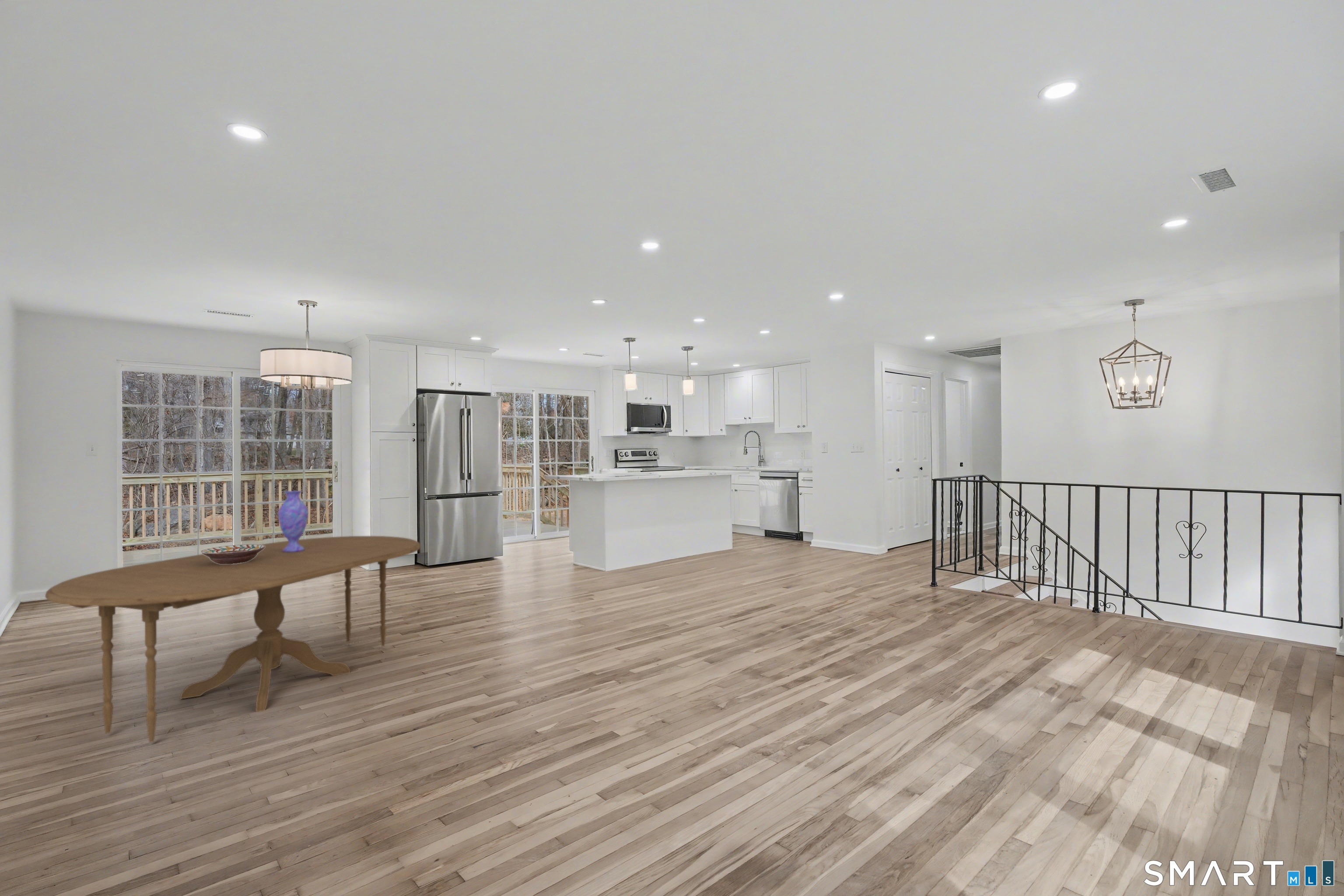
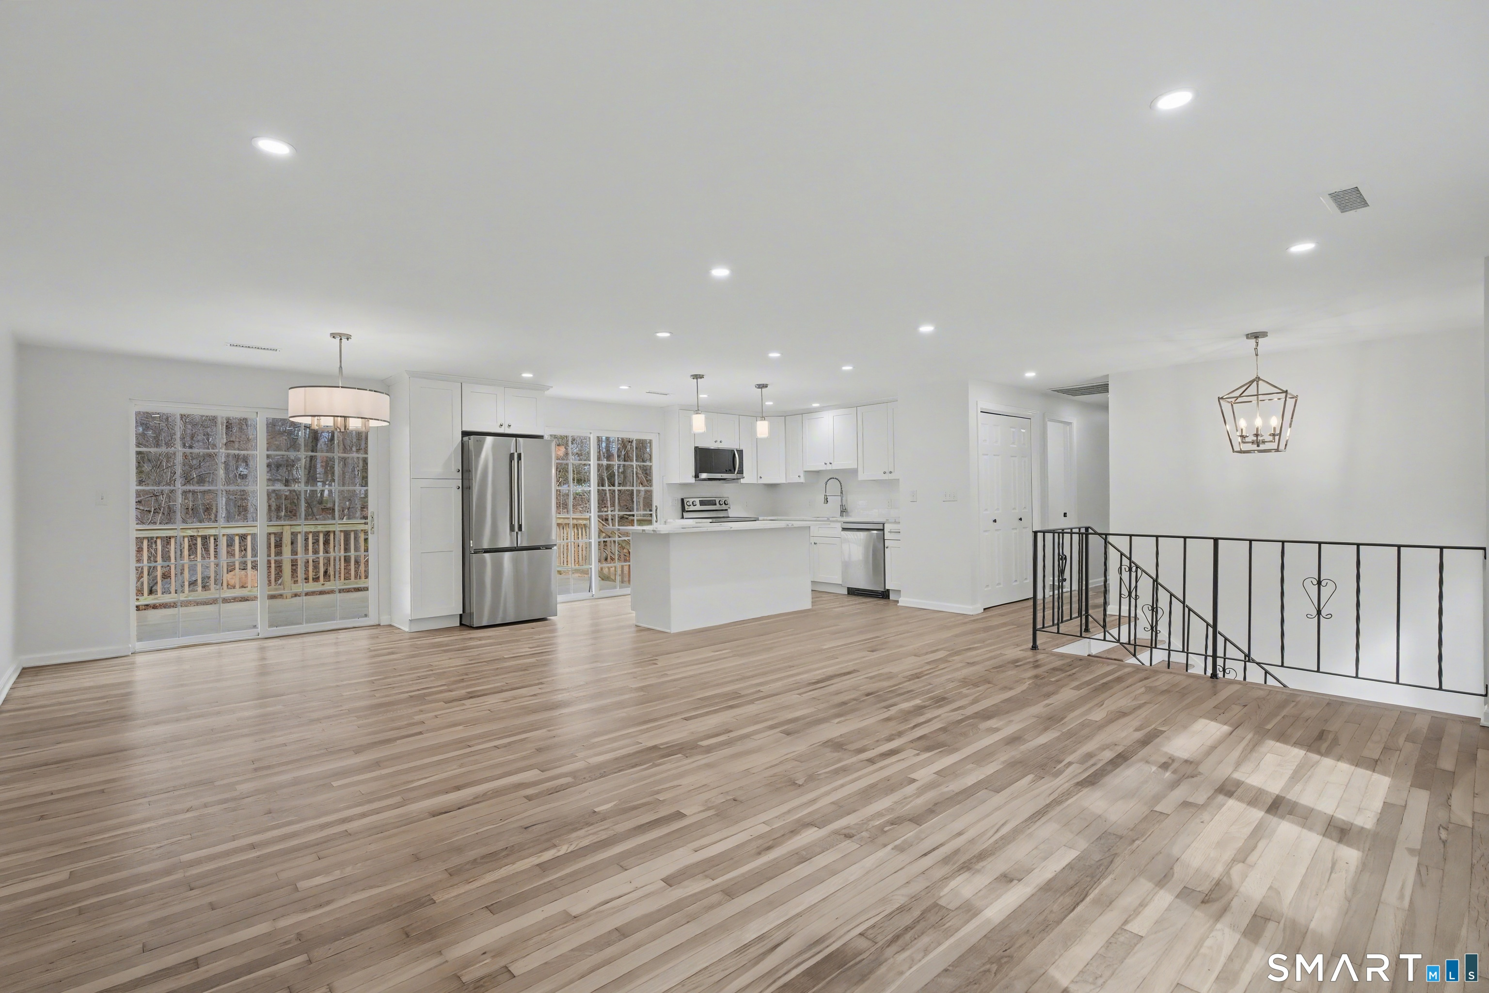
- dining table [45,535,421,743]
- decorative bowl [200,544,265,564]
- vase [277,490,309,552]
